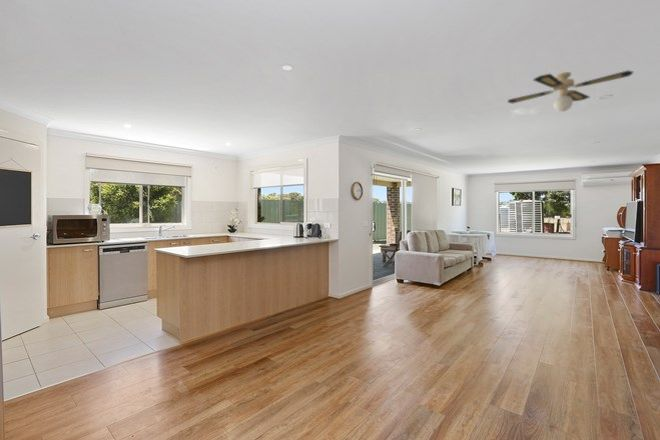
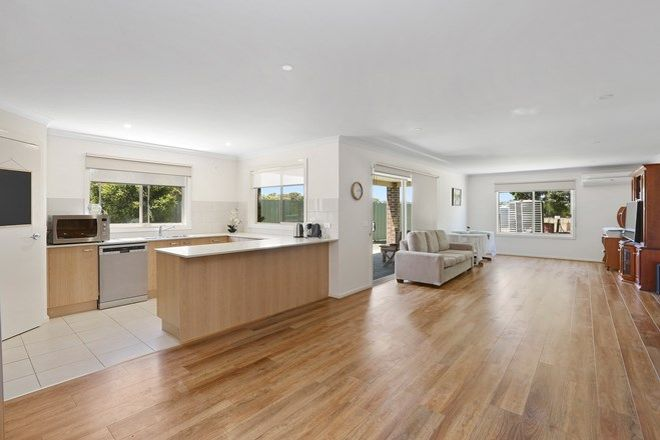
- ceiling fan [507,69,635,113]
